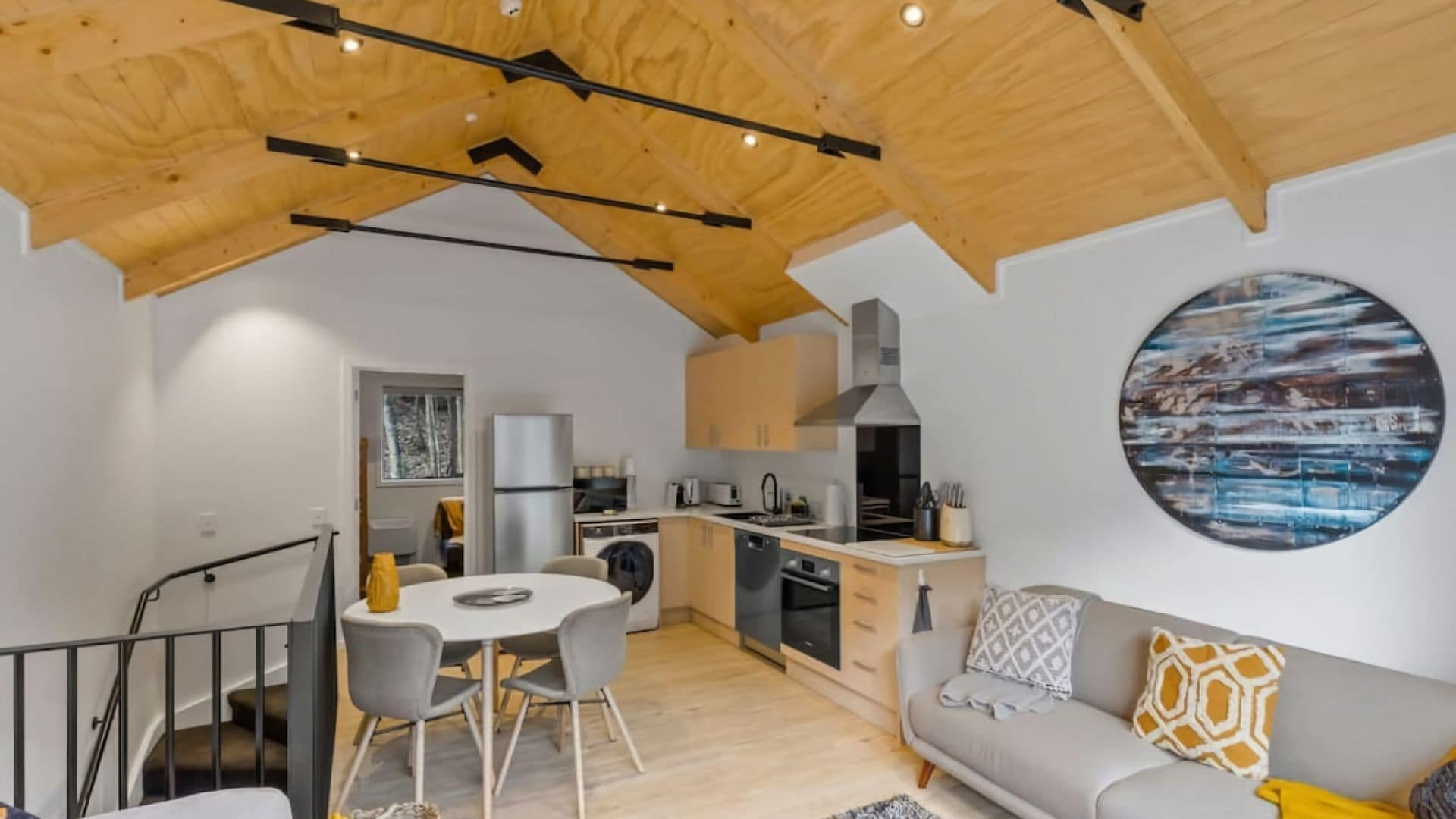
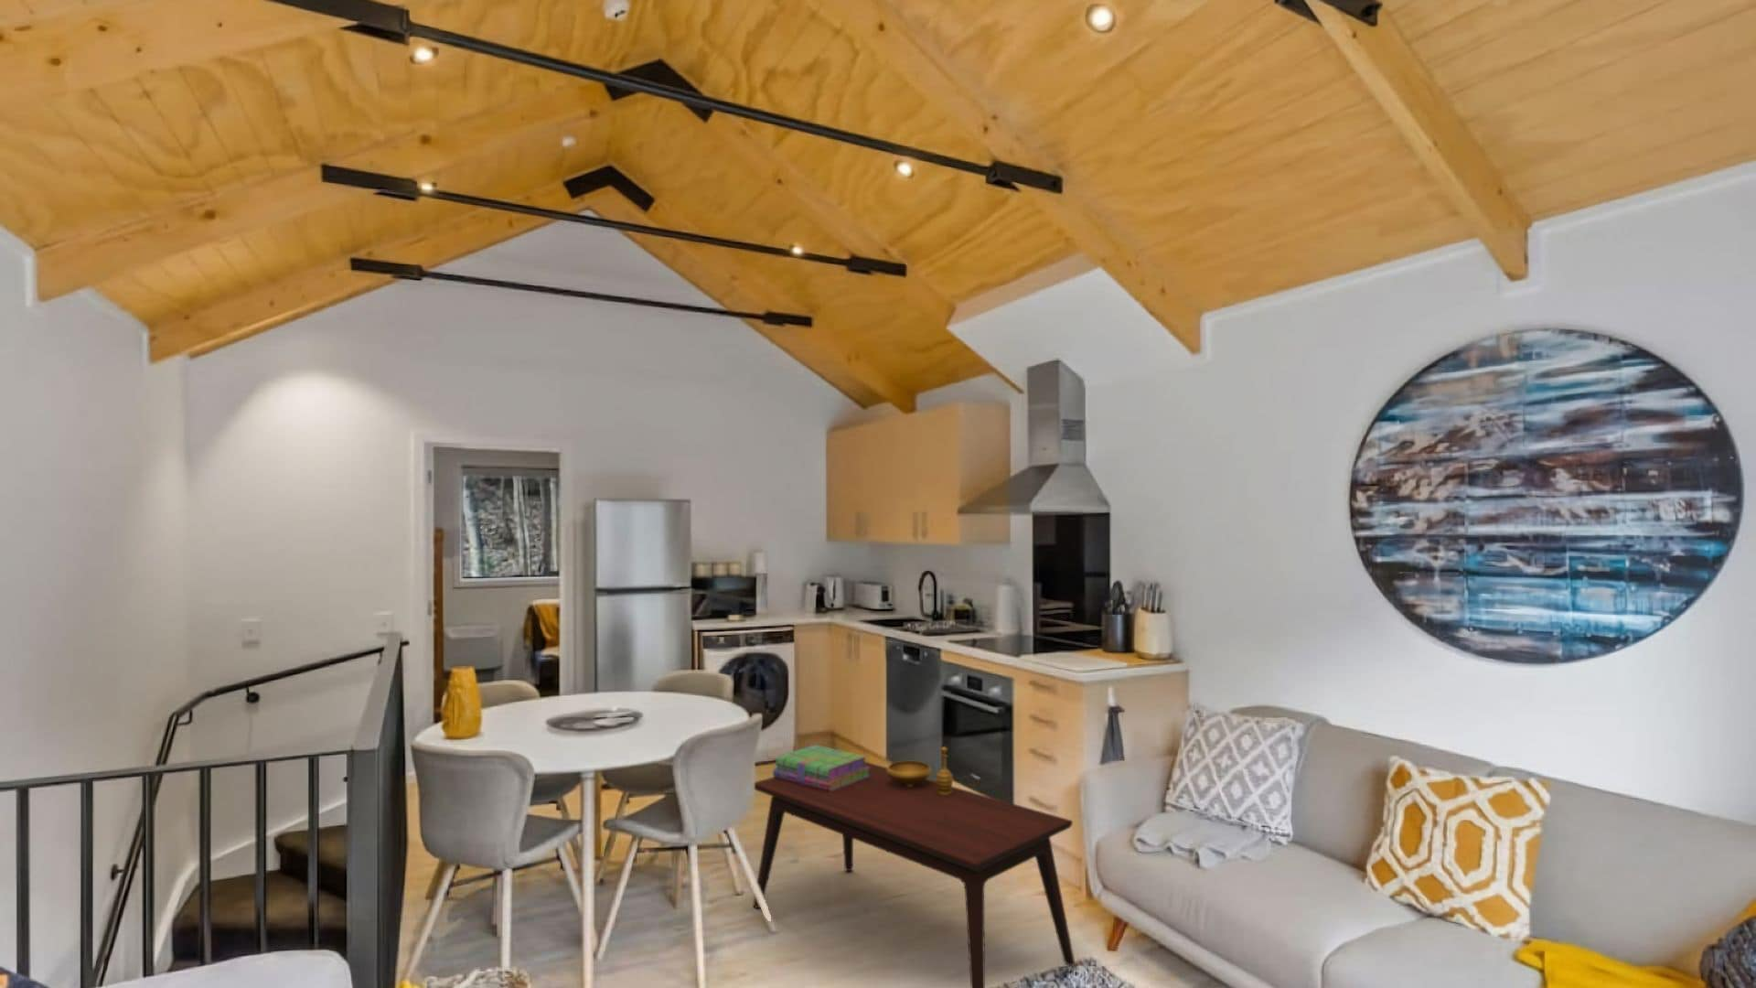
+ coffee table [751,761,1077,988]
+ stack of books [772,744,870,791]
+ decorative bowl [886,746,954,795]
